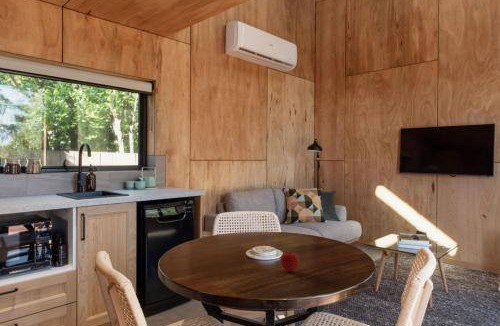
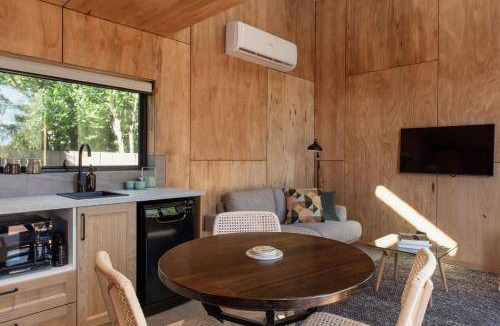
- apple [279,251,300,273]
